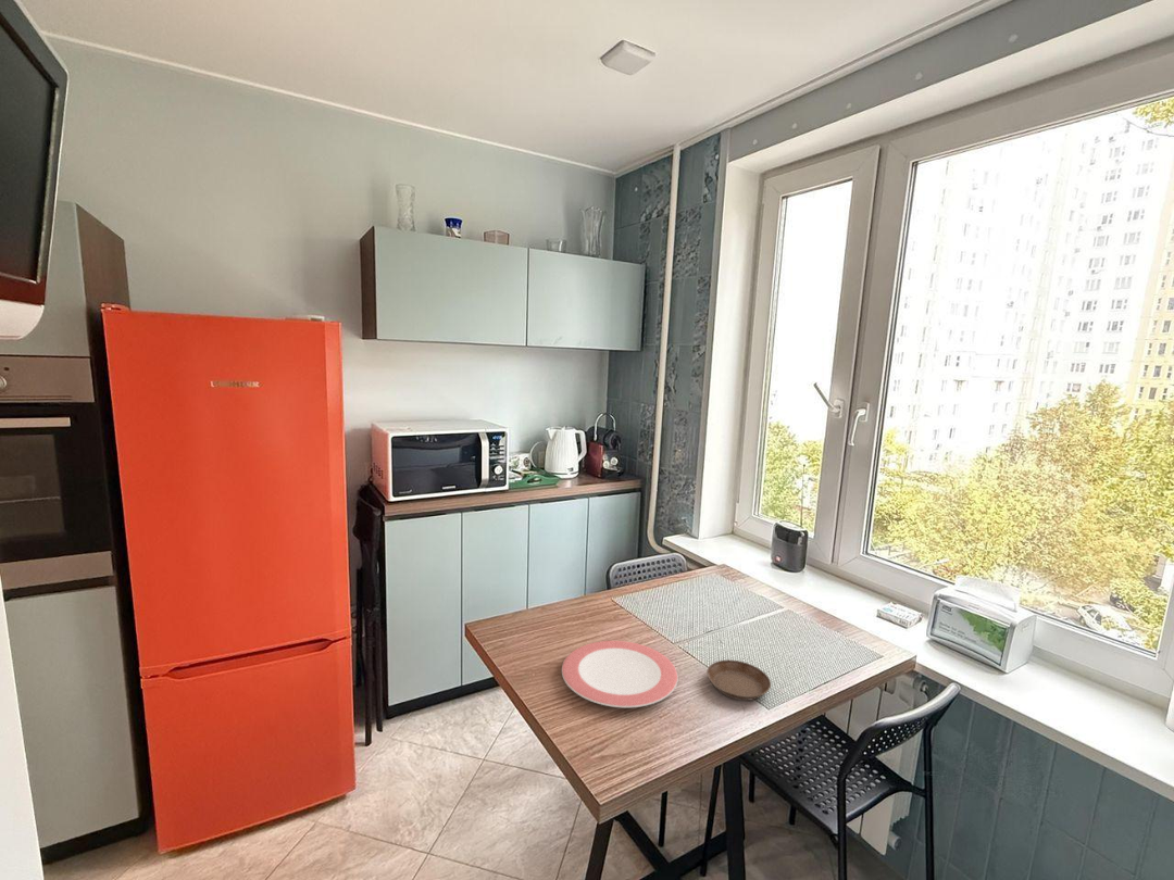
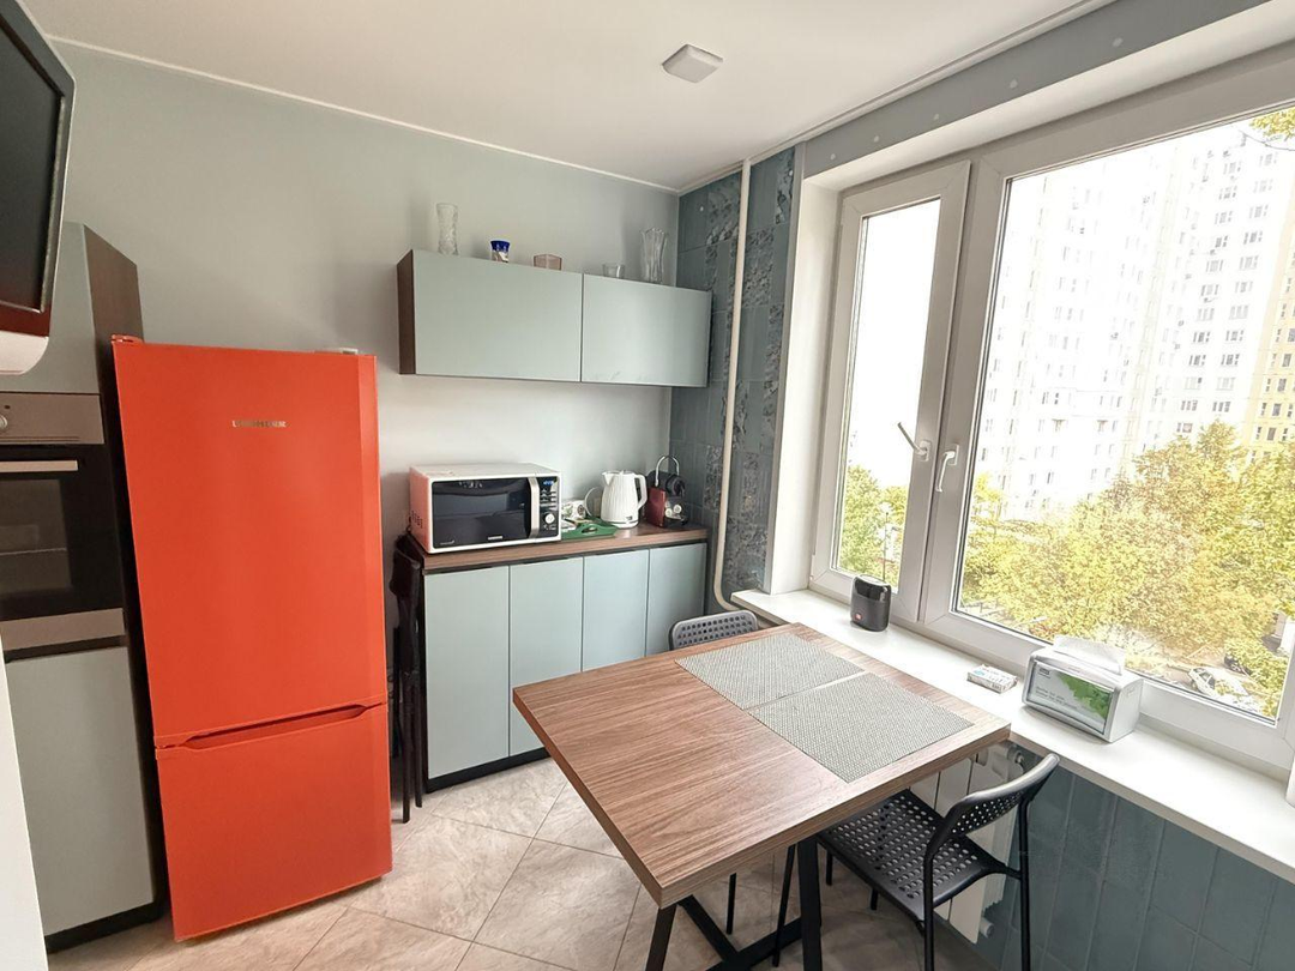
- plate [561,640,679,708]
- saucer [705,659,772,702]
